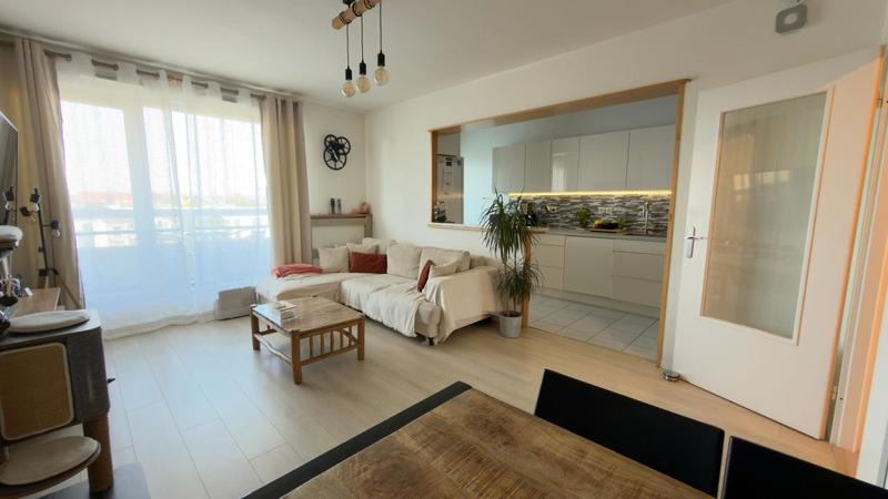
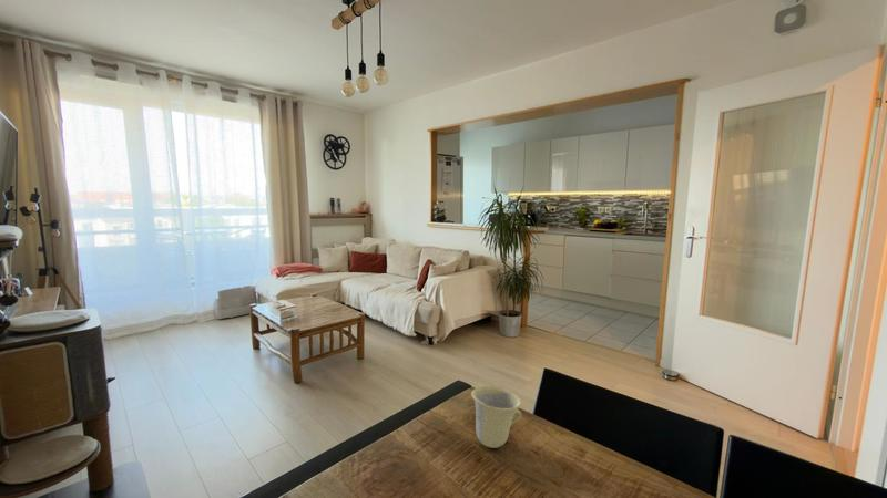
+ cup [470,385,522,449]
